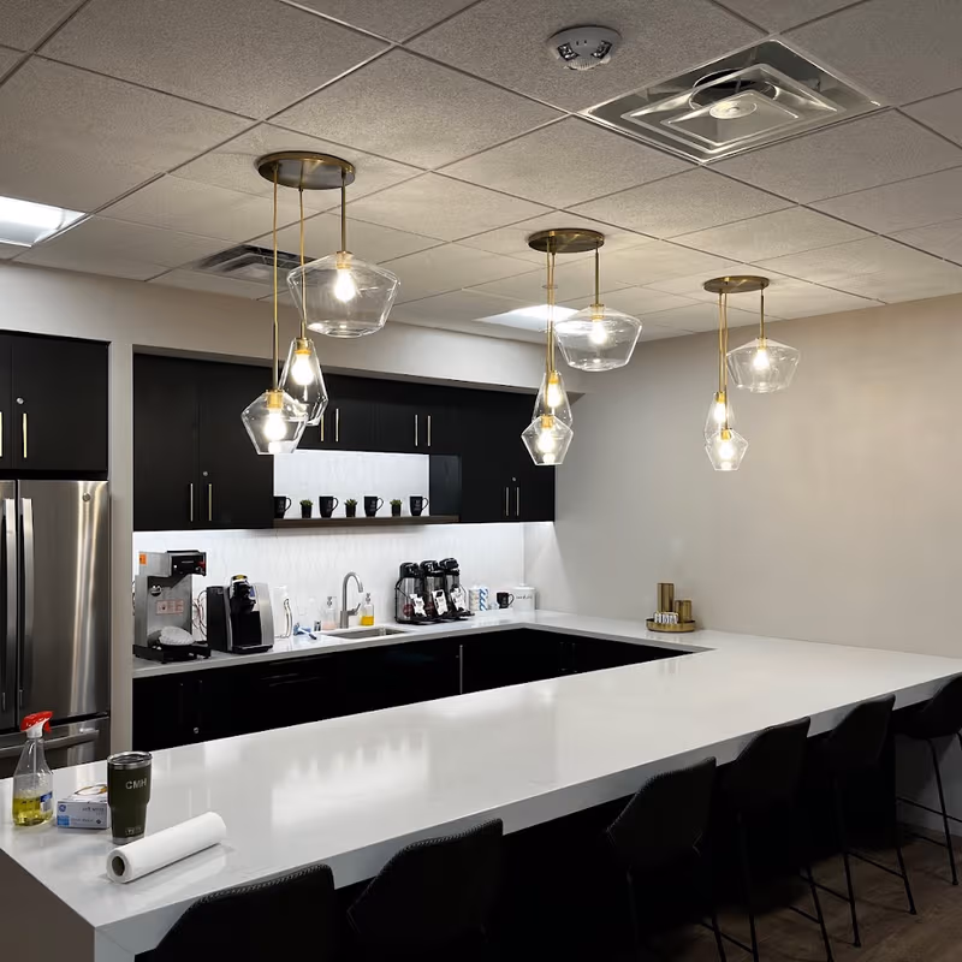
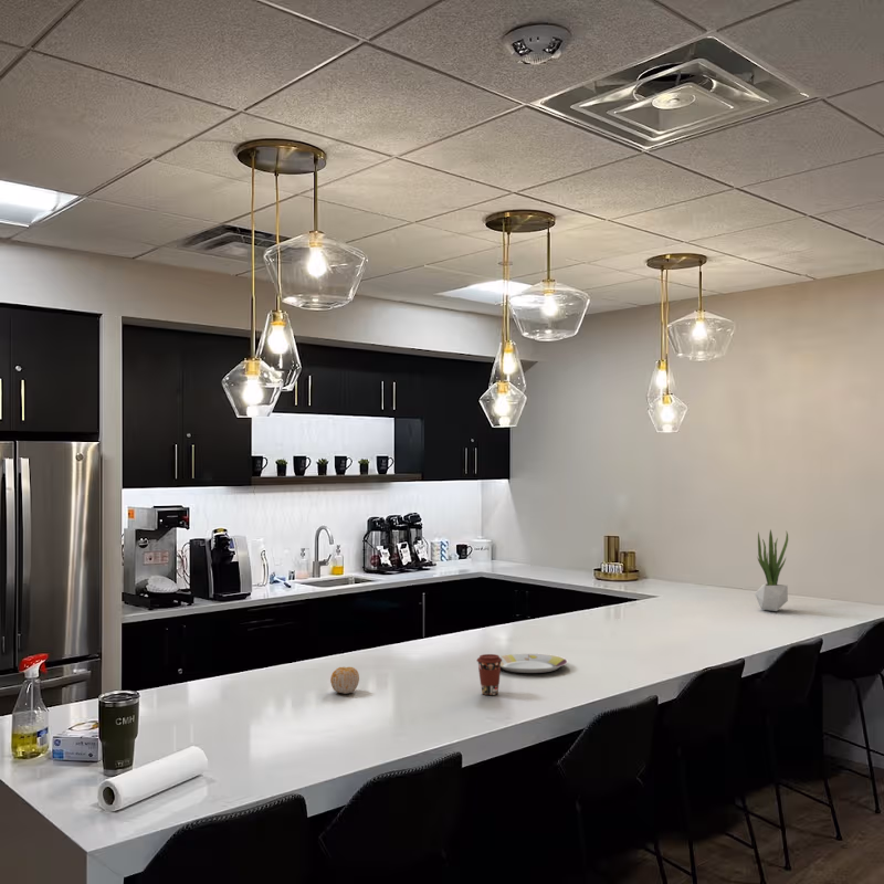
+ plate [498,652,569,674]
+ fruit [329,666,360,695]
+ potted plant [754,528,789,612]
+ coffee cup [476,653,502,696]
